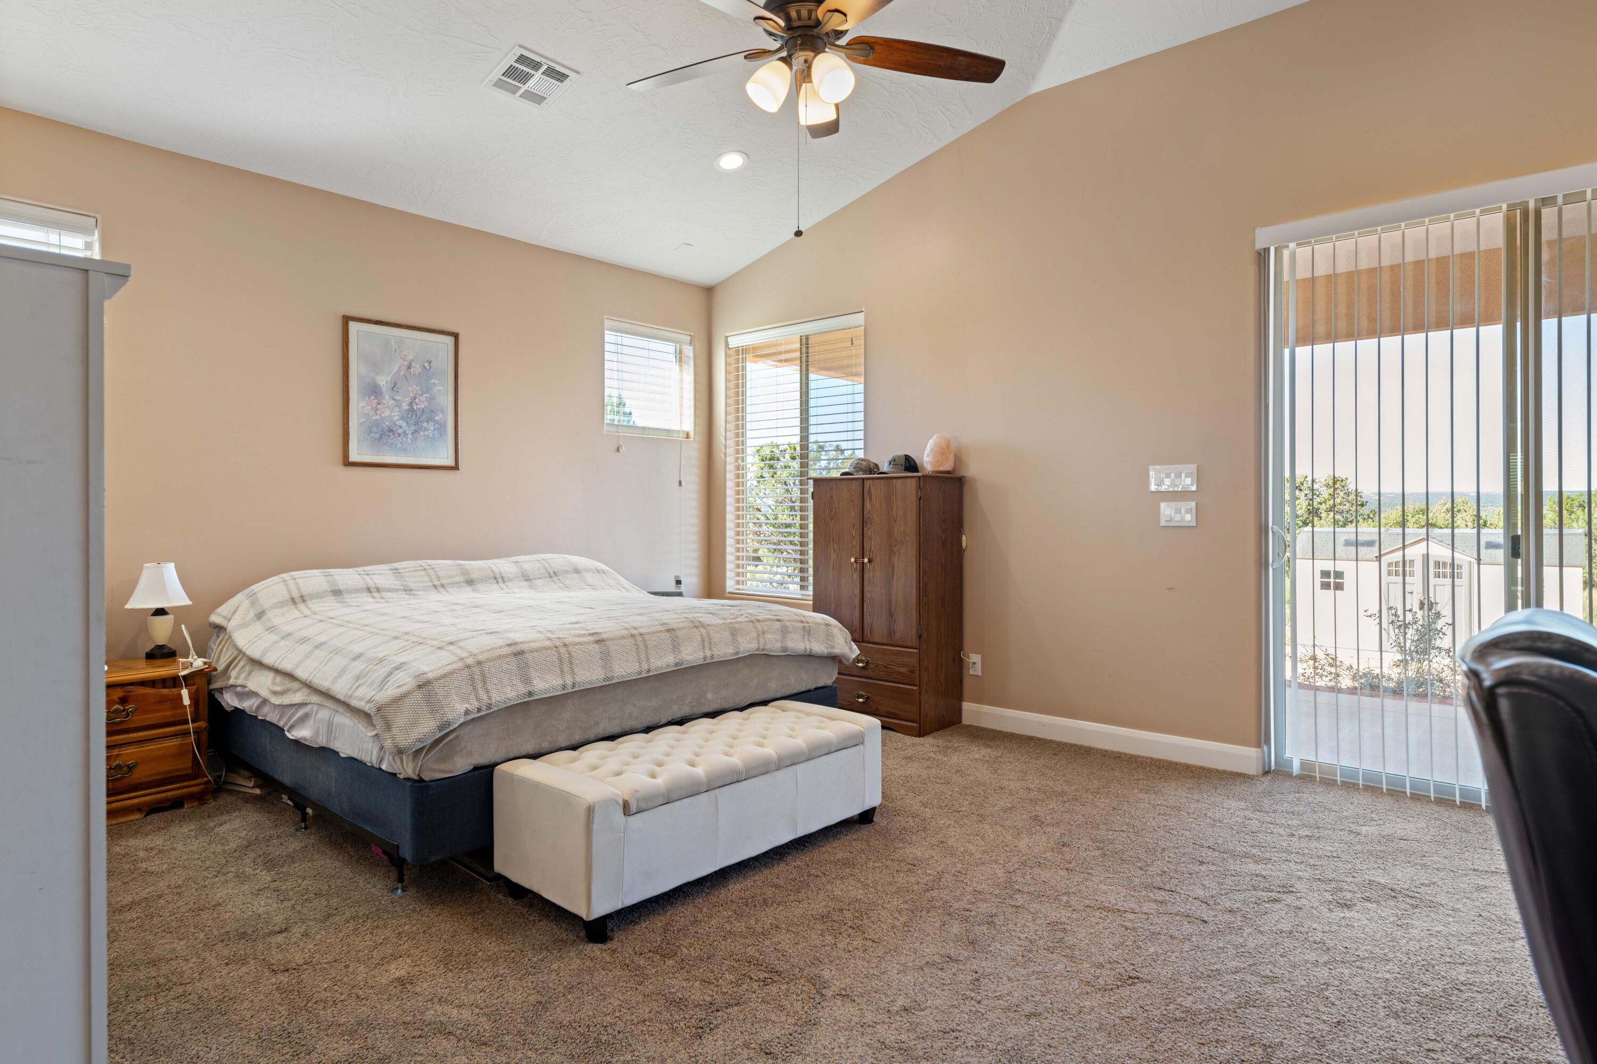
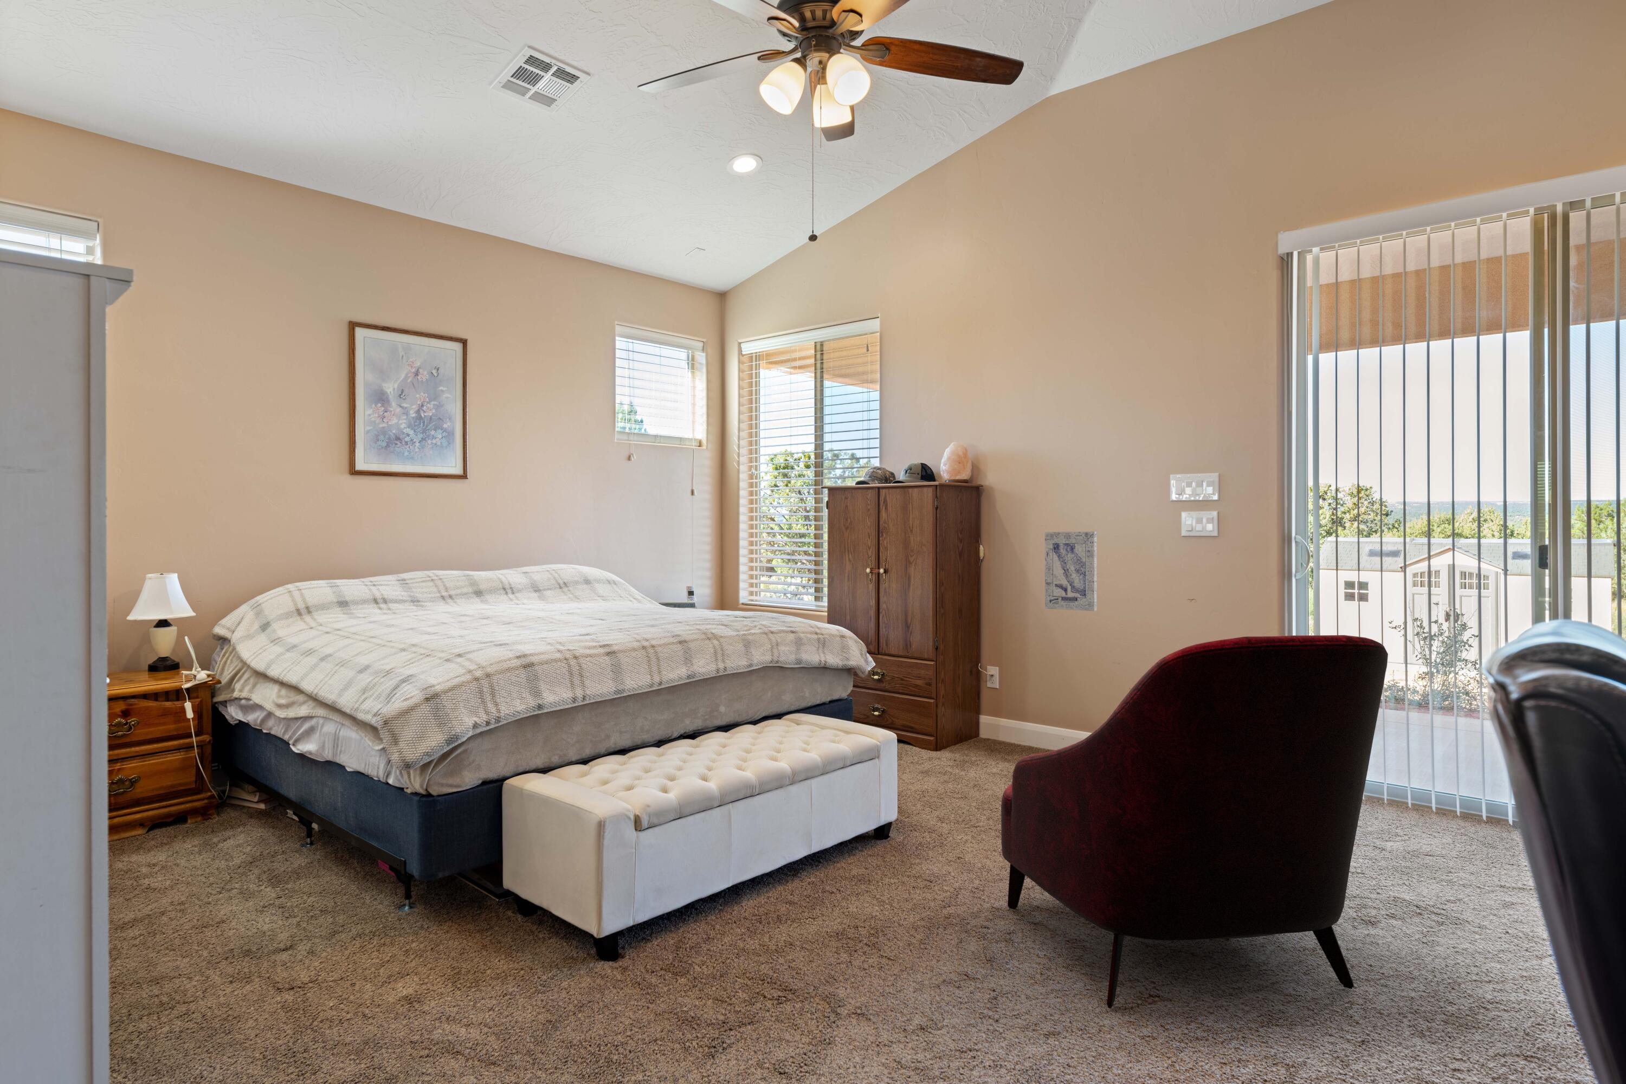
+ wall art [1044,531,1097,612]
+ armchair [1001,635,1389,1009]
